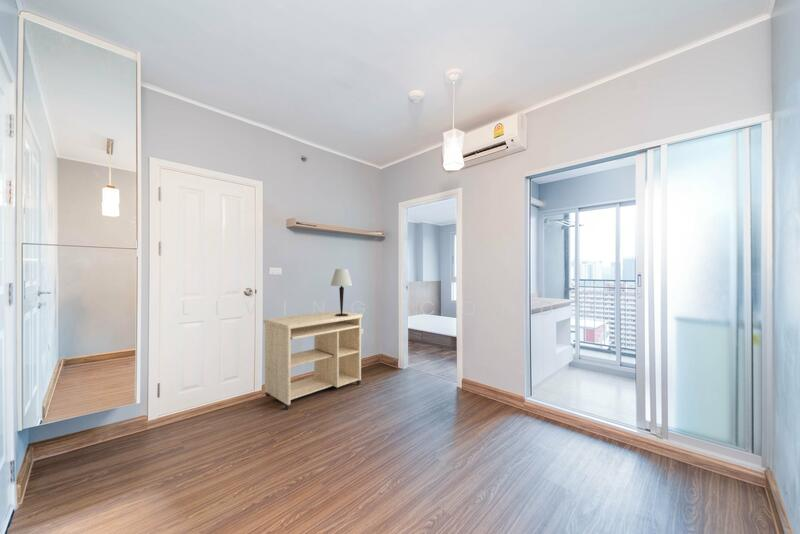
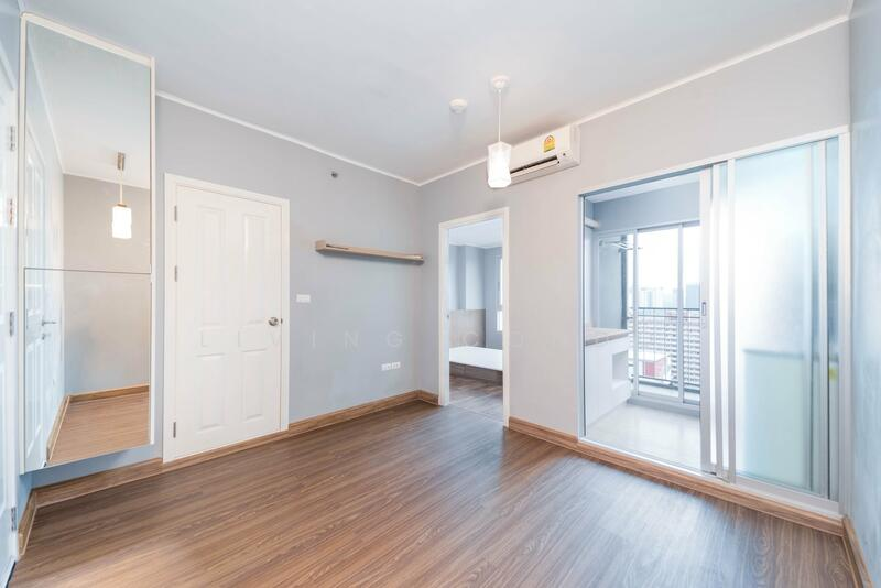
- table lamp [330,268,353,317]
- desk [262,309,363,411]
